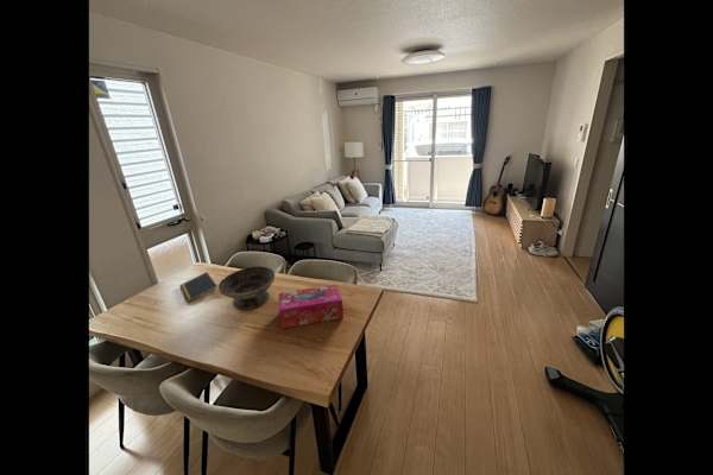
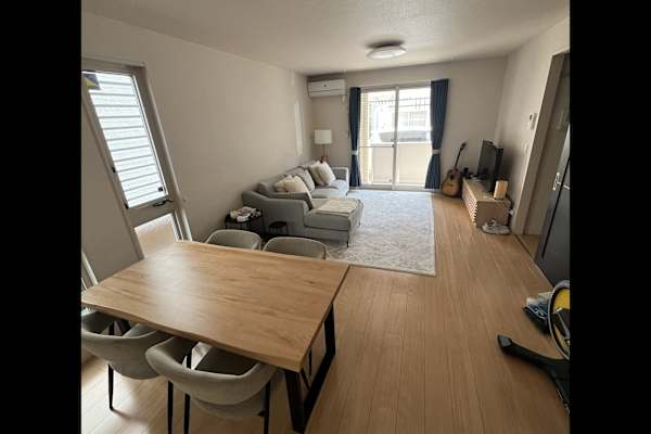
- notepad [178,271,219,303]
- decorative bowl [217,265,276,311]
- tissue box [277,283,345,330]
